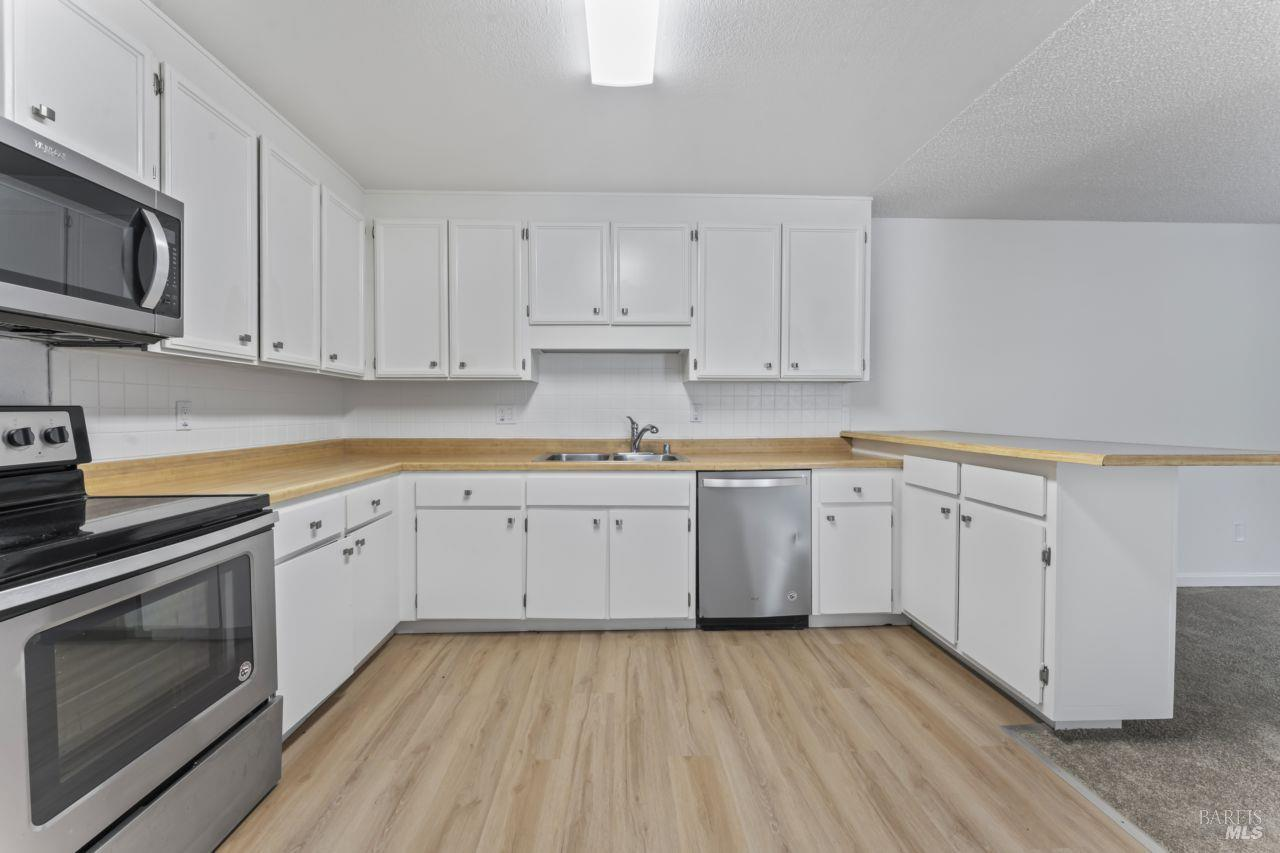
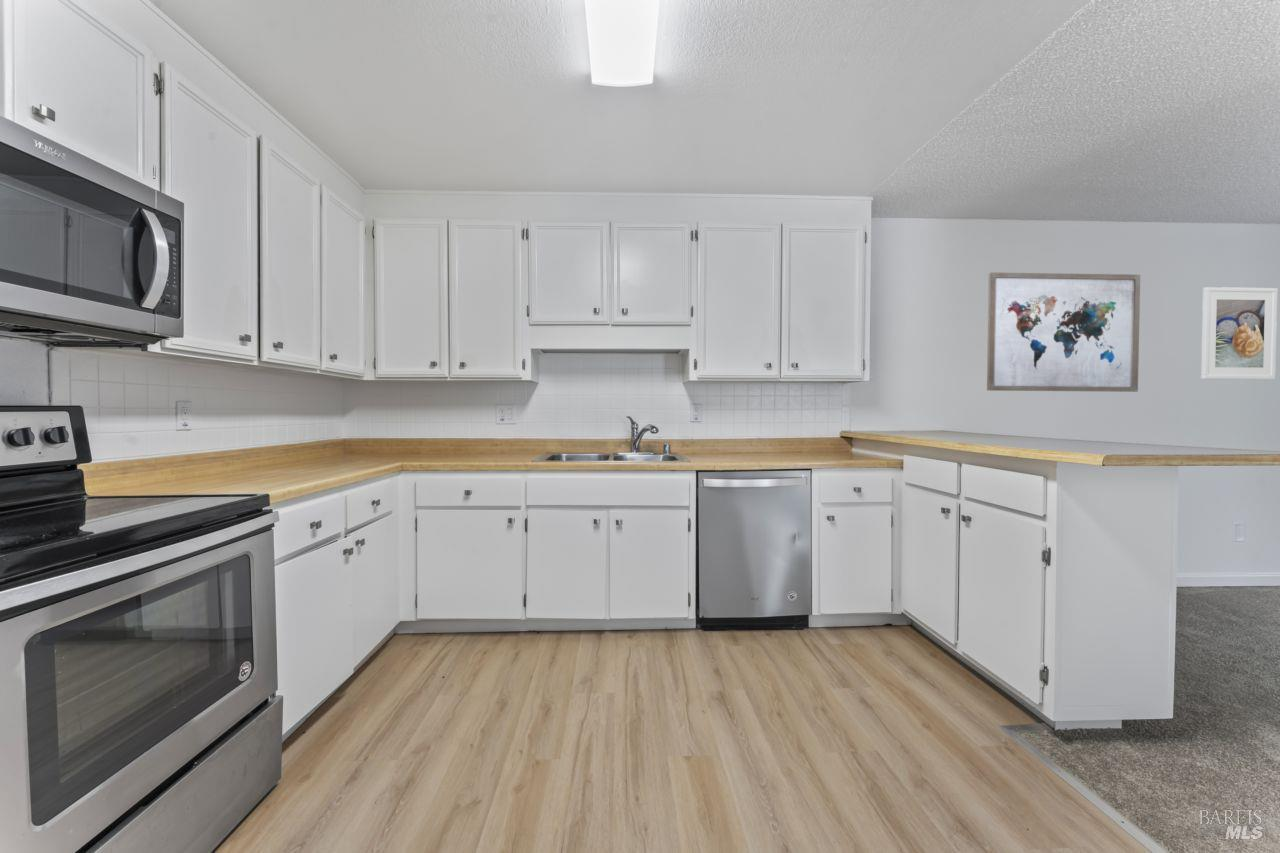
+ wall art [986,271,1141,393]
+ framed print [1200,286,1278,381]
